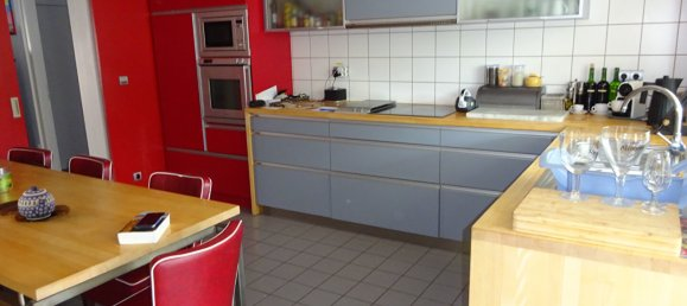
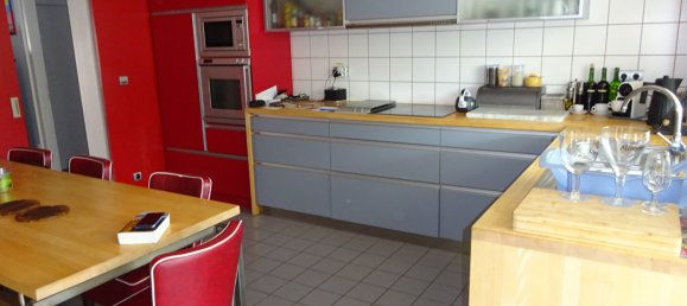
- teapot [17,185,57,221]
